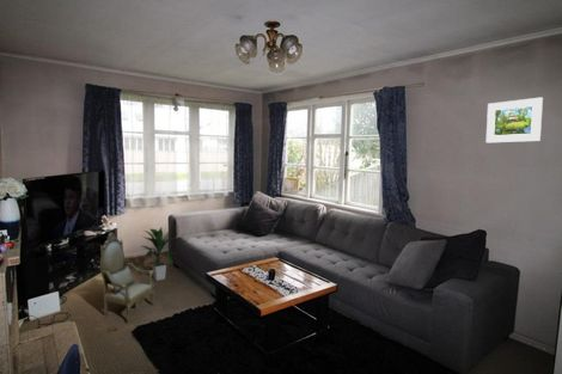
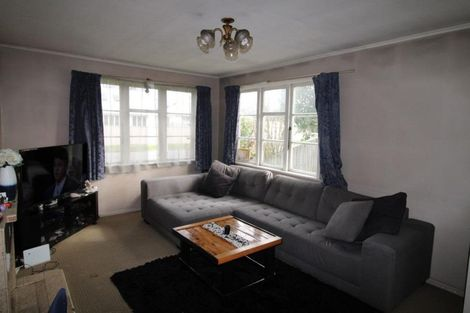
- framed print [485,97,544,145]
- armchair [99,232,157,324]
- indoor plant [135,225,181,282]
